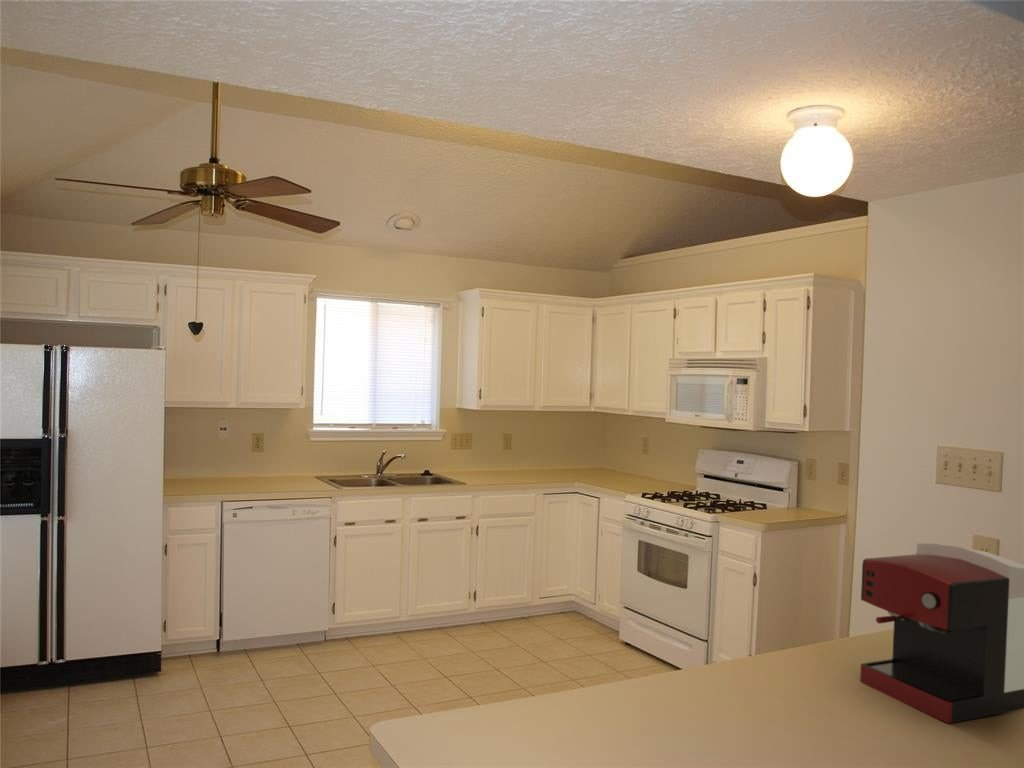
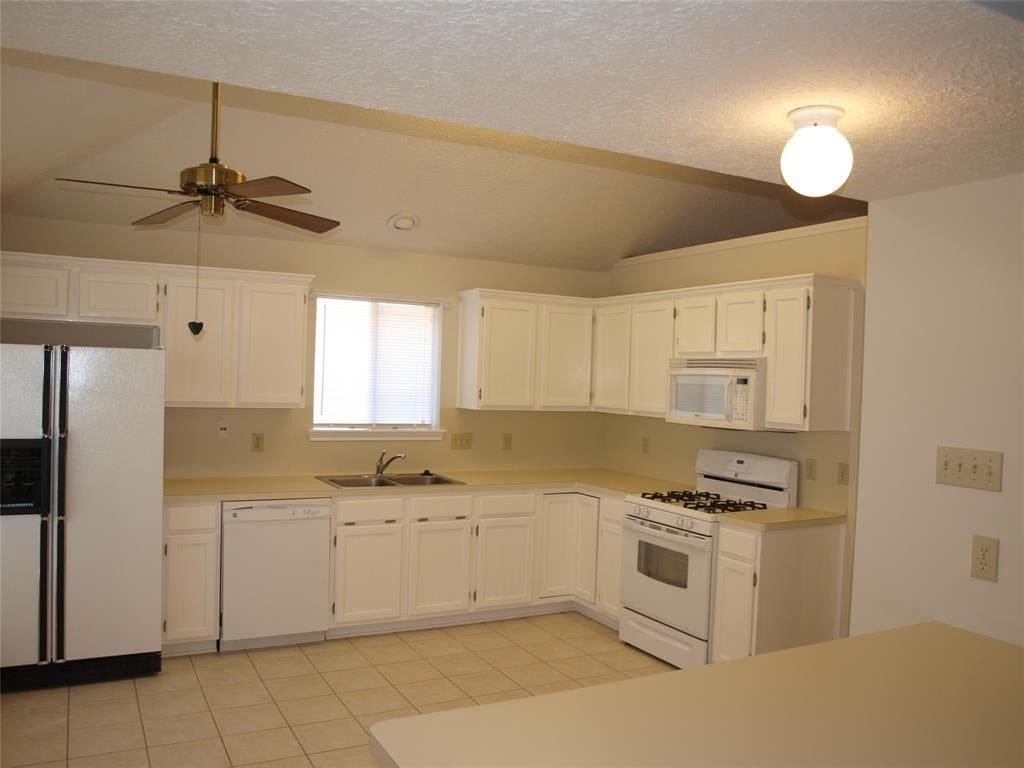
- coffee maker [859,542,1024,724]
